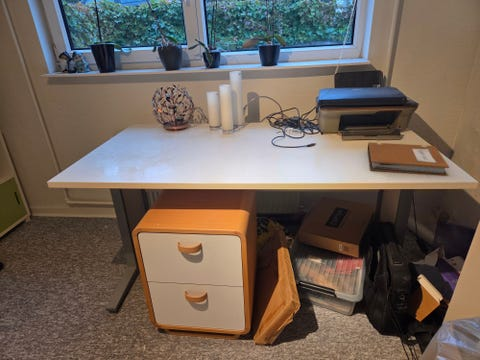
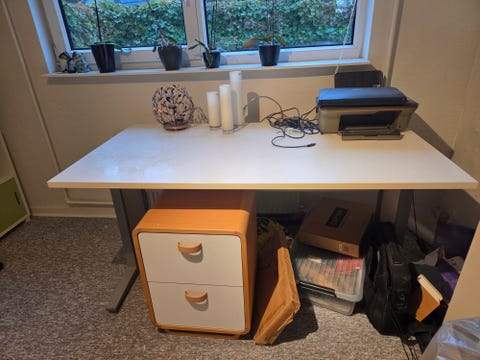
- notebook [367,141,450,177]
